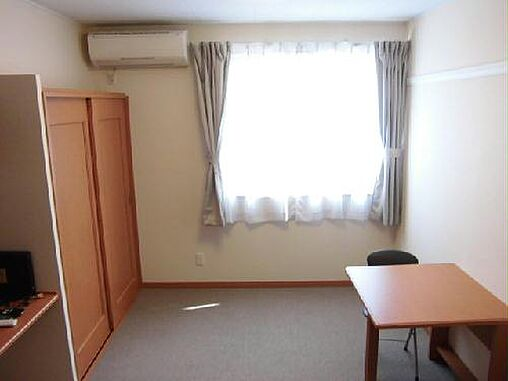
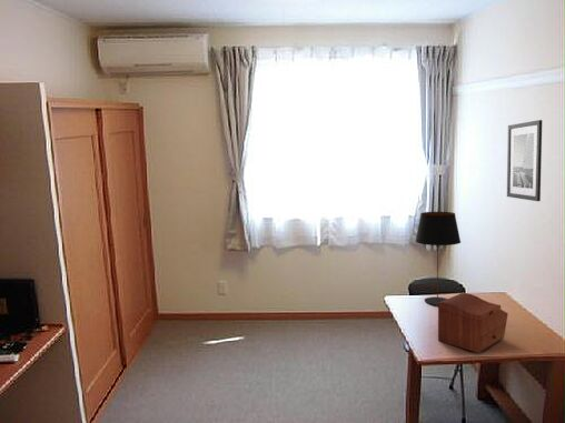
+ table lamp [414,211,462,306]
+ wall art [506,119,543,202]
+ sewing box [437,292,509,354]
